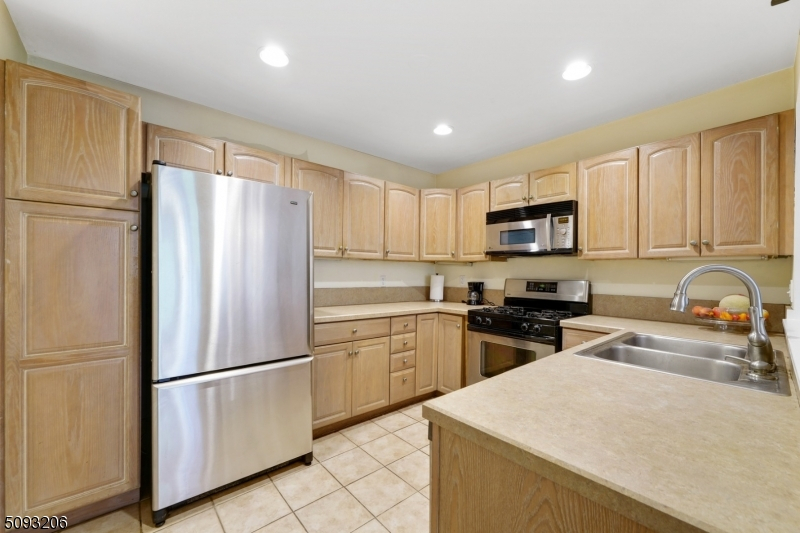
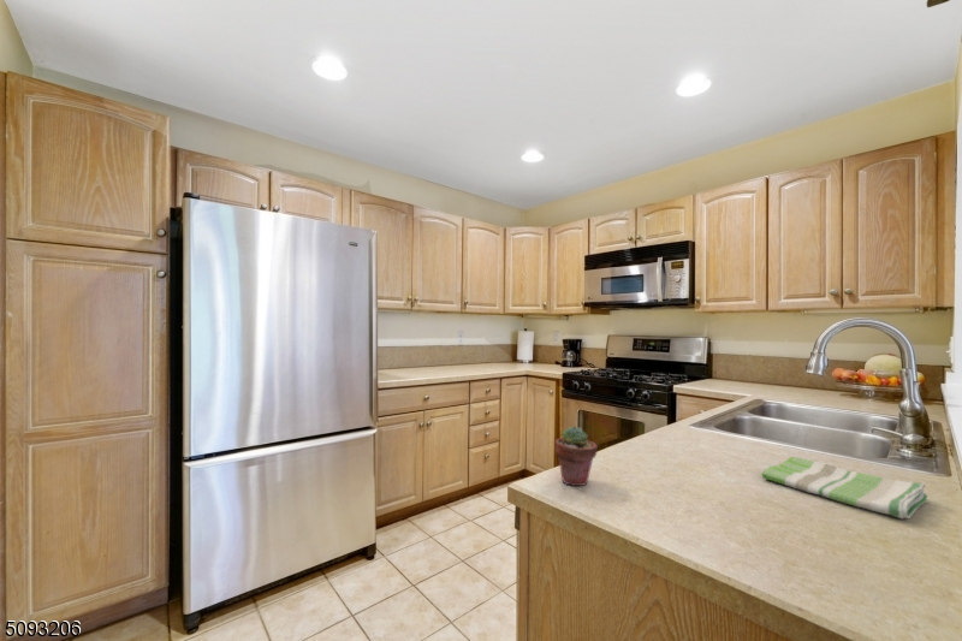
+ dish towel [761,456,928,520]
+ potted succulent [554,425,599,487]
